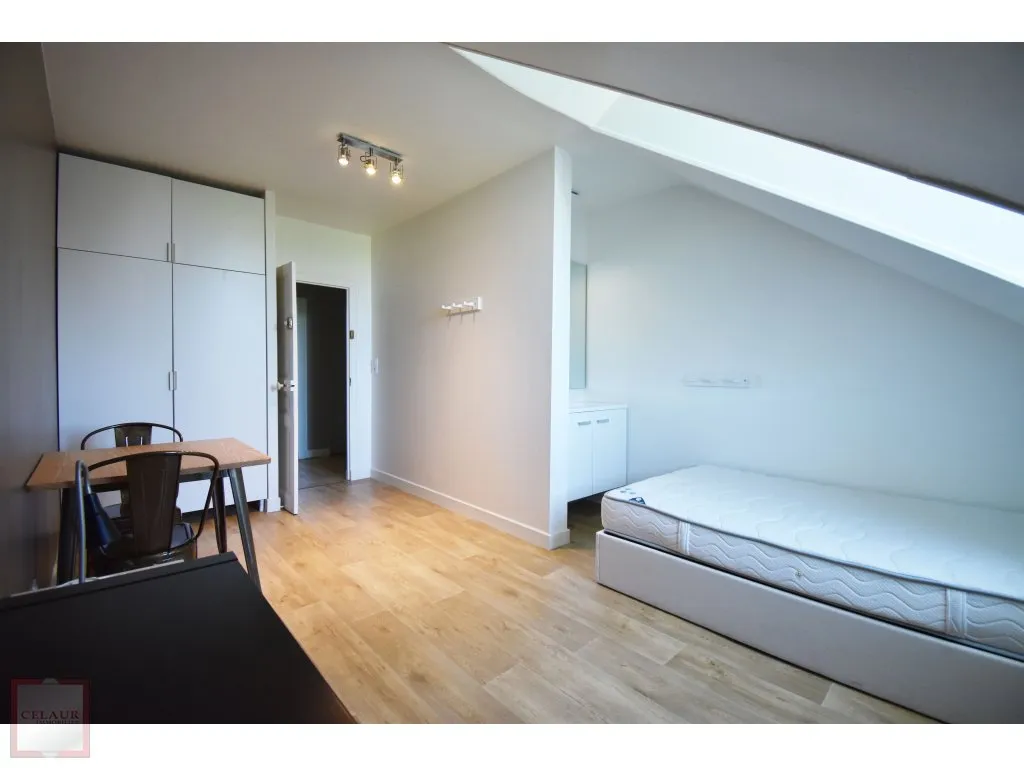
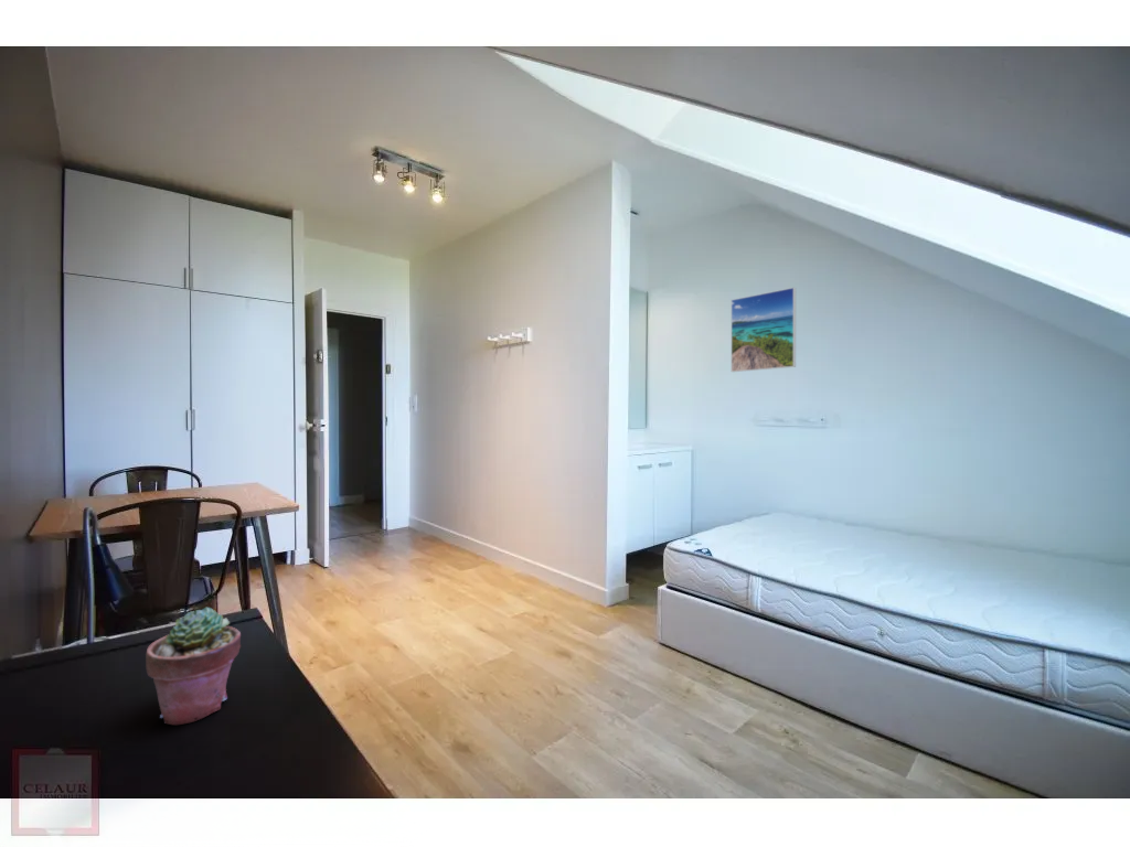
+ potted succulent [145,607,242,726]
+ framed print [731,287,797,373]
